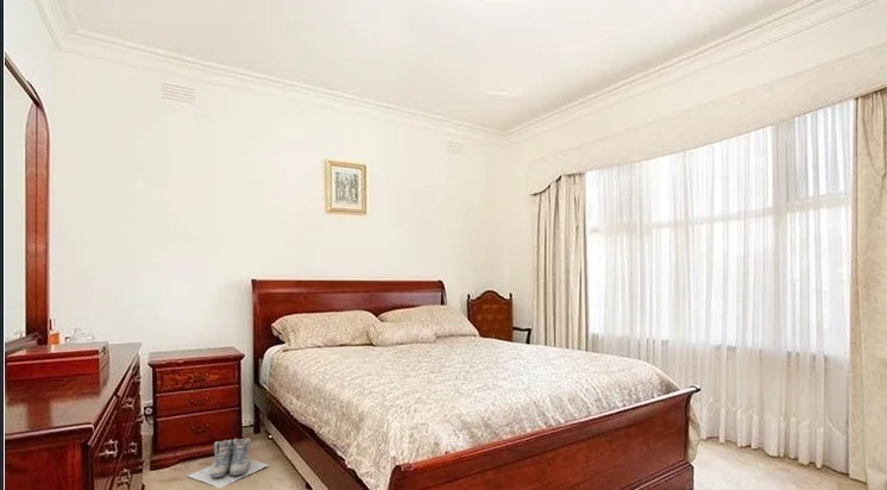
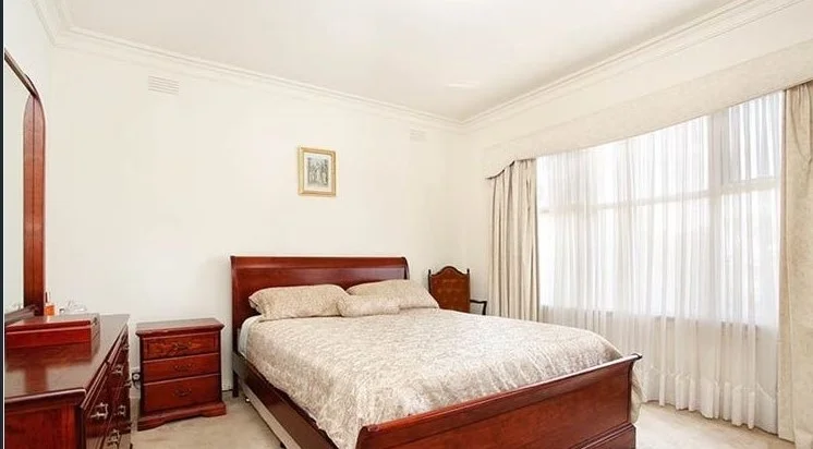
- boots [187,436,270,489]
